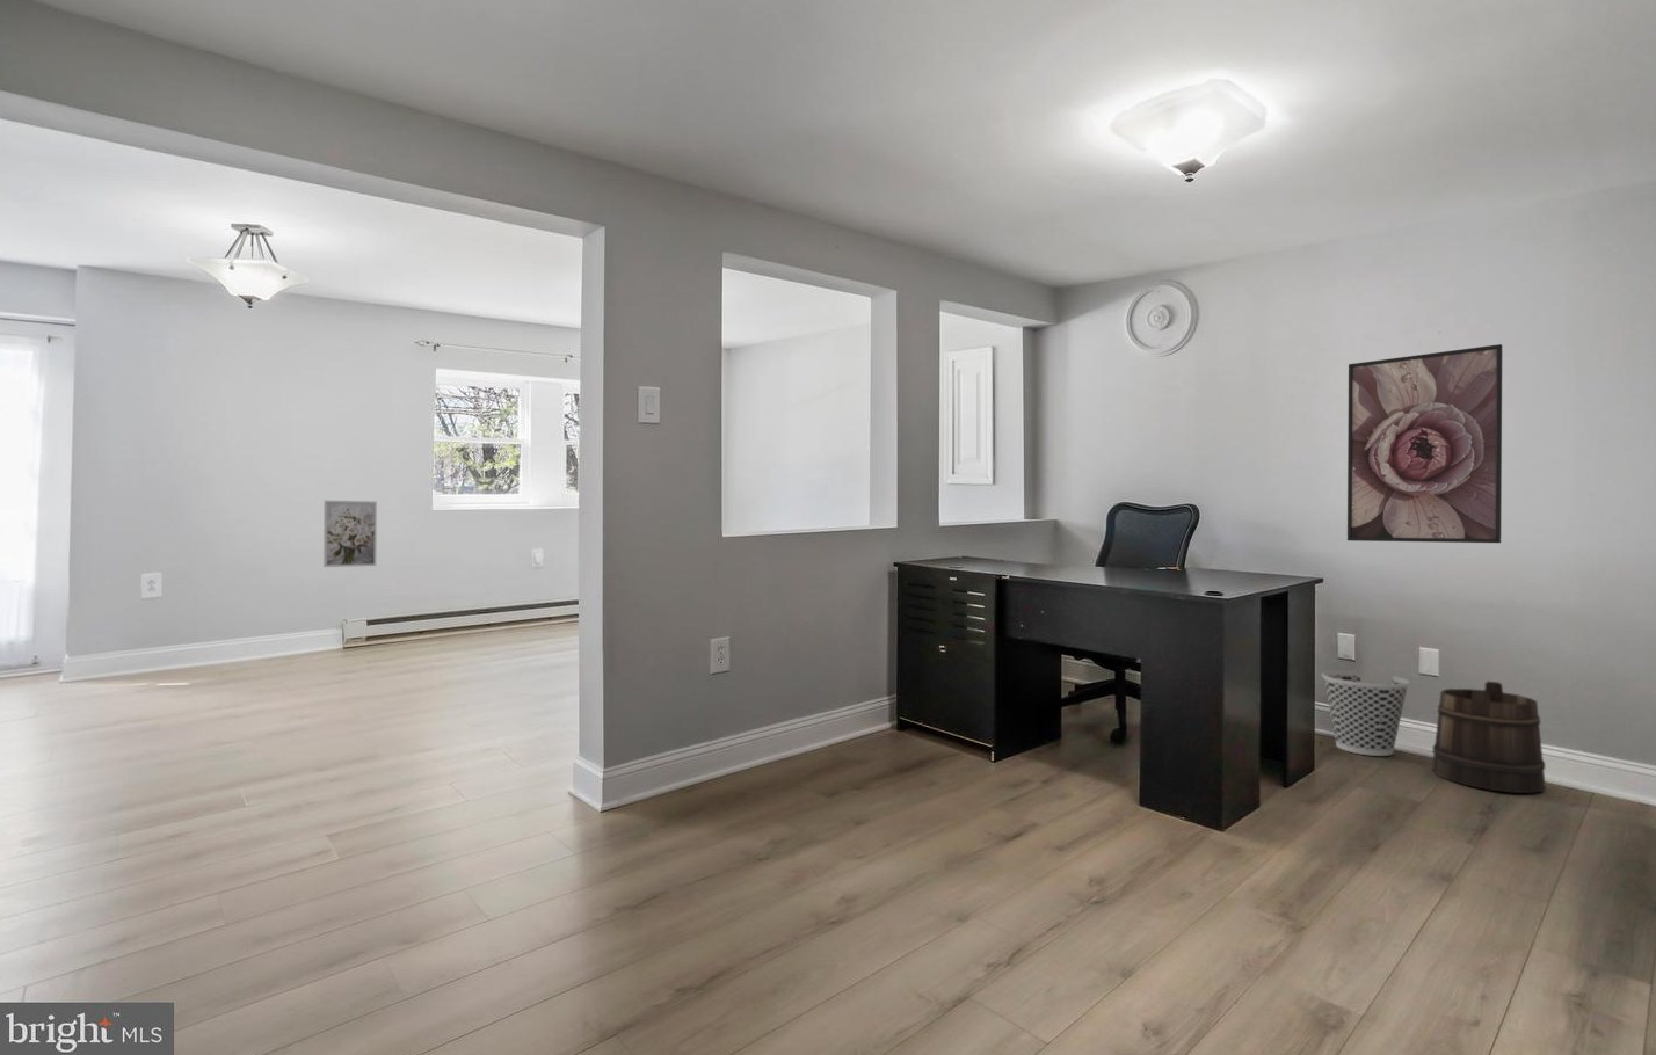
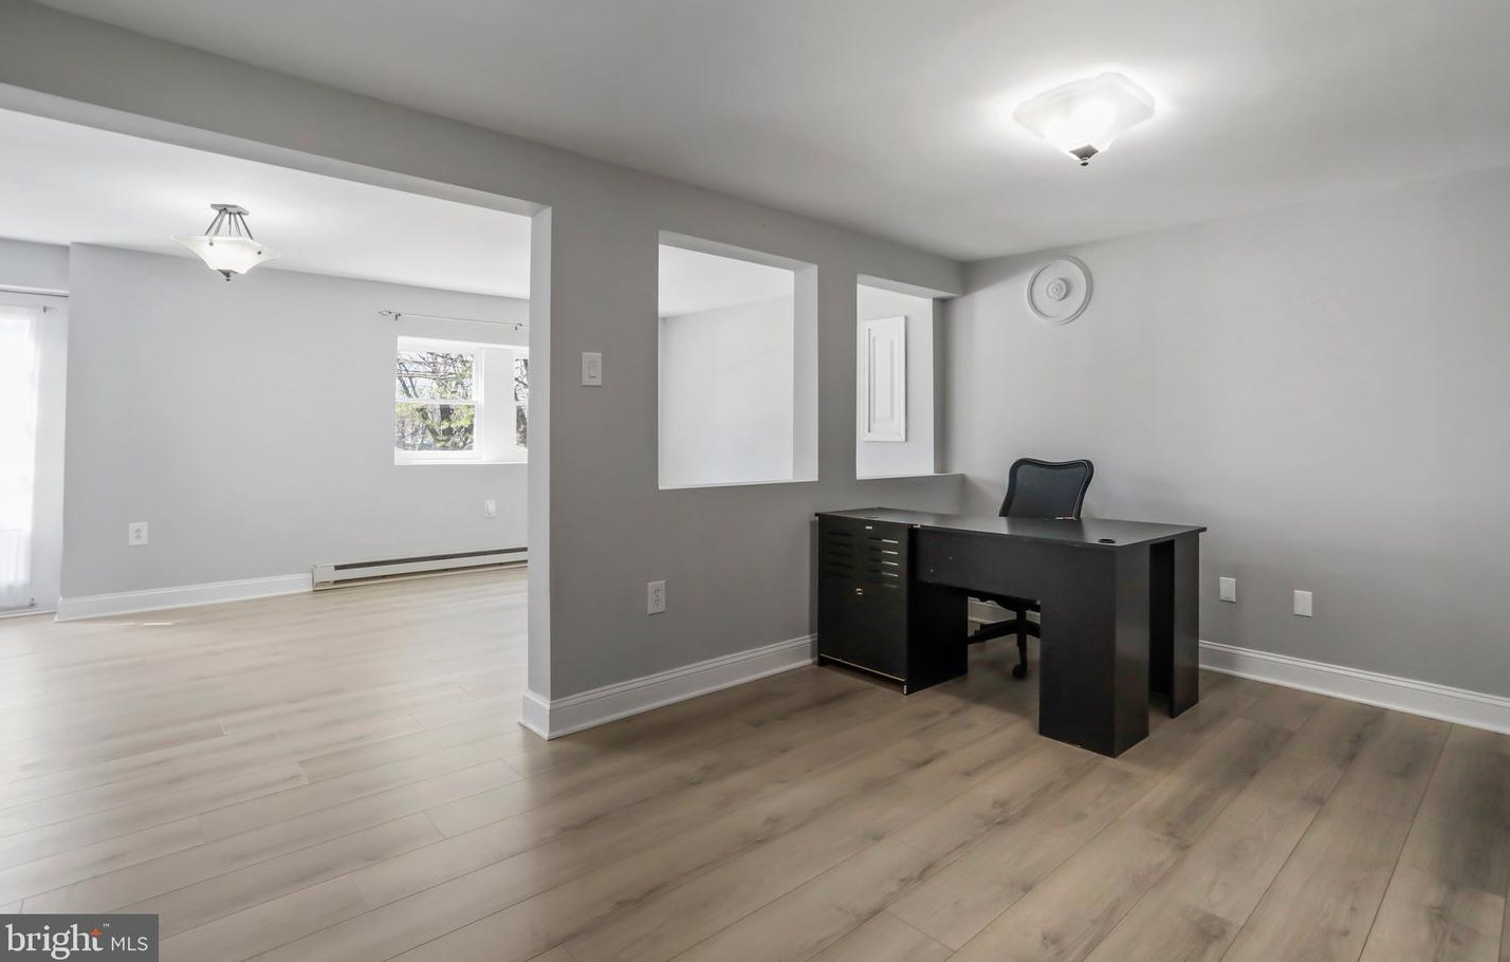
- wall art [322,500,378,569]
- wastebasket [1320,670,1411,757]
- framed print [1346,343,1504,543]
- bucket [1431,681,1547,794]
